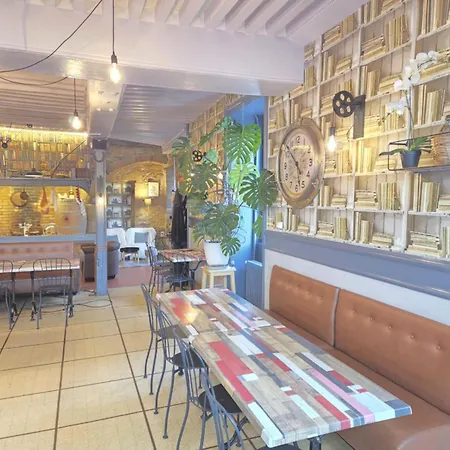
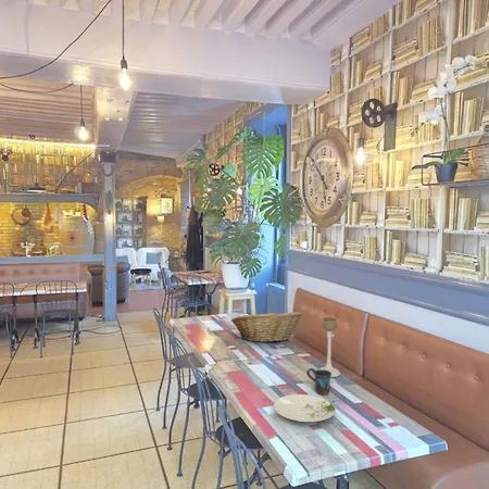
+ fruit basket [230,311,303,343]
+ plate [273,393,336,424]
+ candle holder [317,316,341,378]
+ mug [305,367,331,396]
